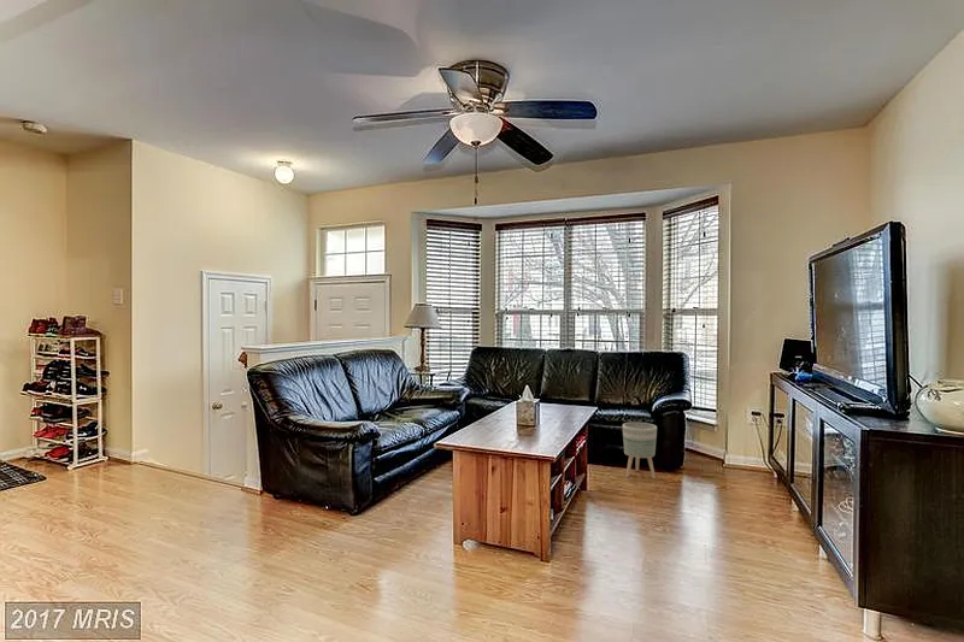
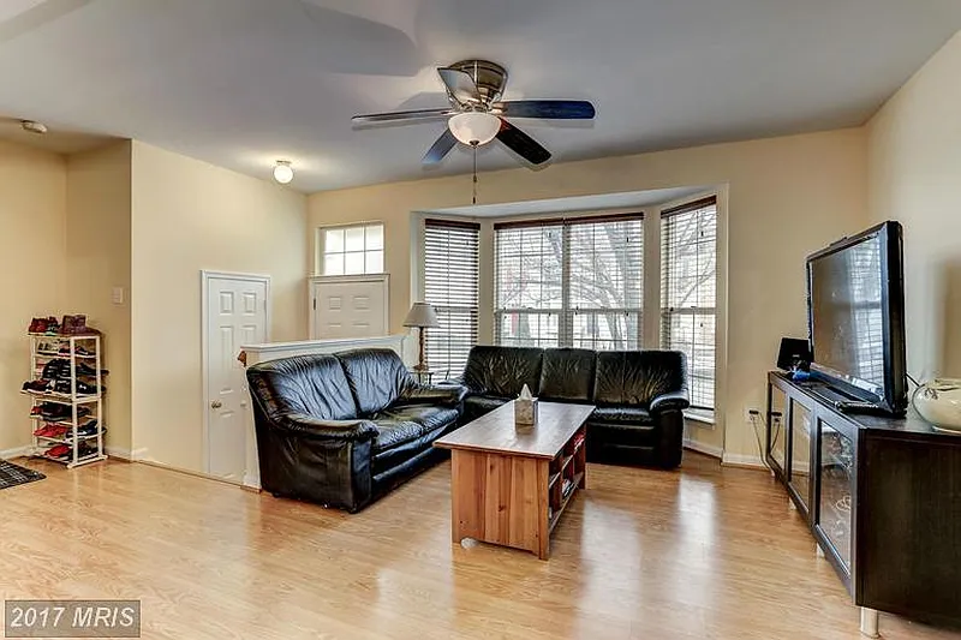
- planter [622,422,658,479]
